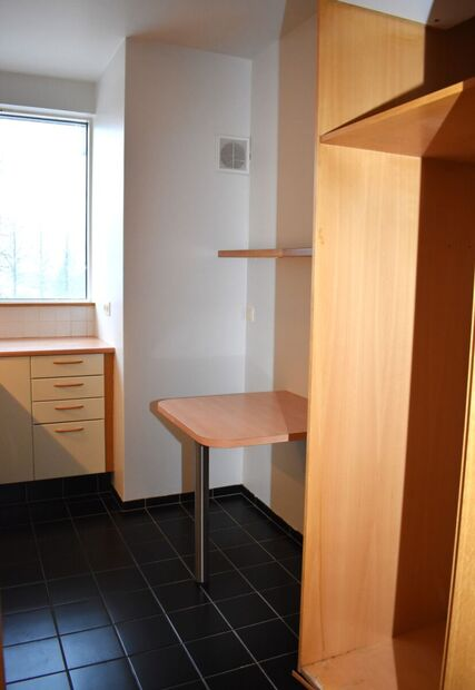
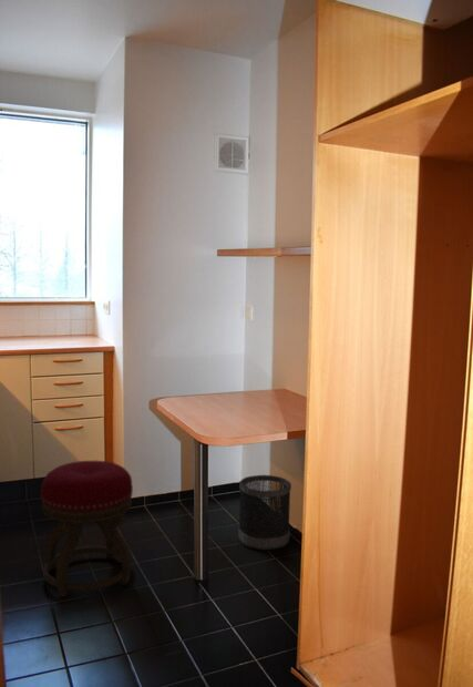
+ stool [40,460,134,598]
+ wastebasket [237,474,292,551]
